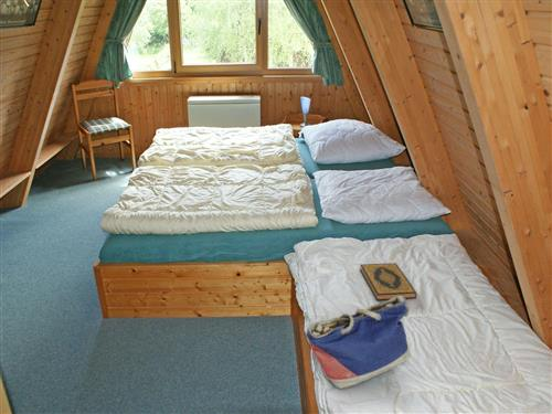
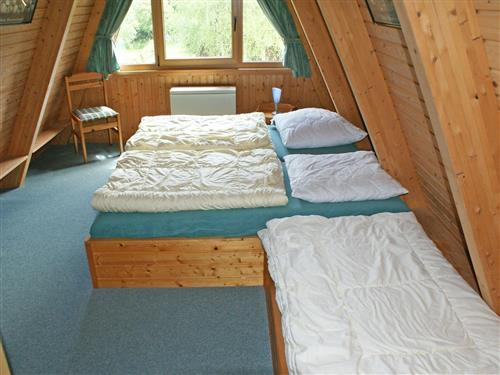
- tote bag [305,296,412,390]
- hardback book [359,262,417,301]
